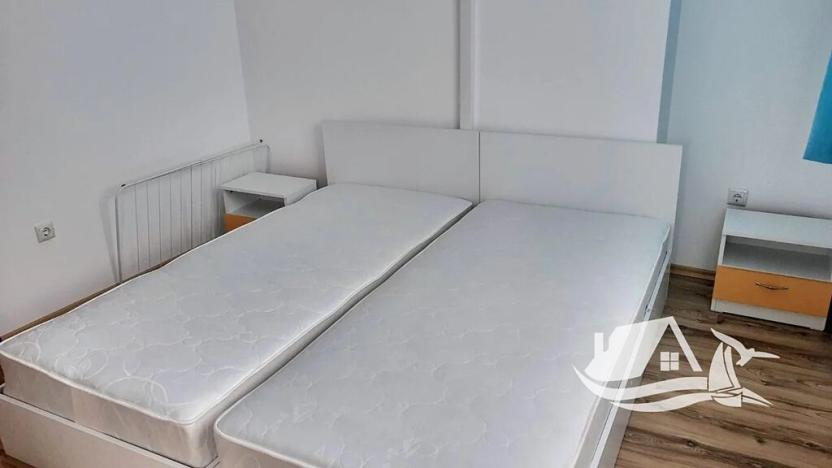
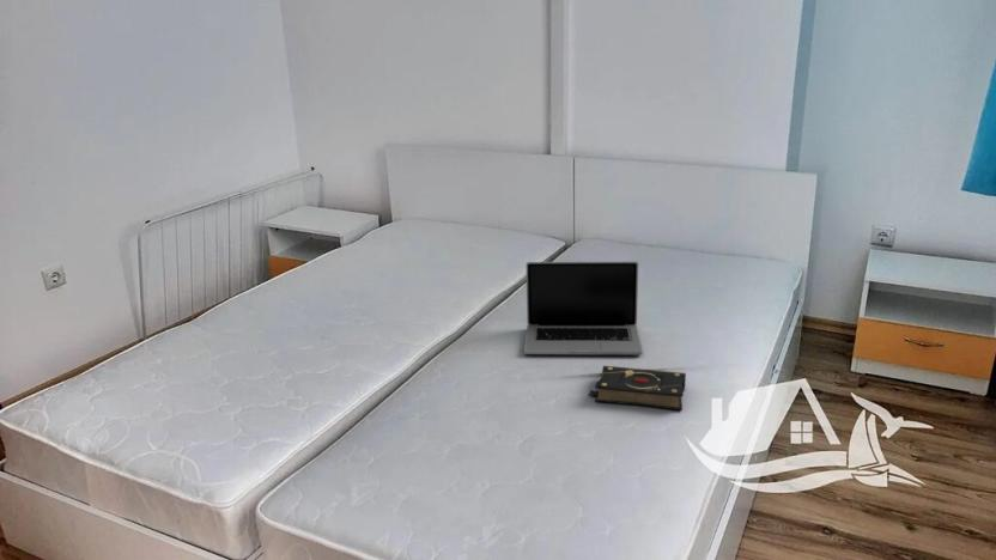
+ book [587,365,687,412]
+ laptop [523,260,644,355]
